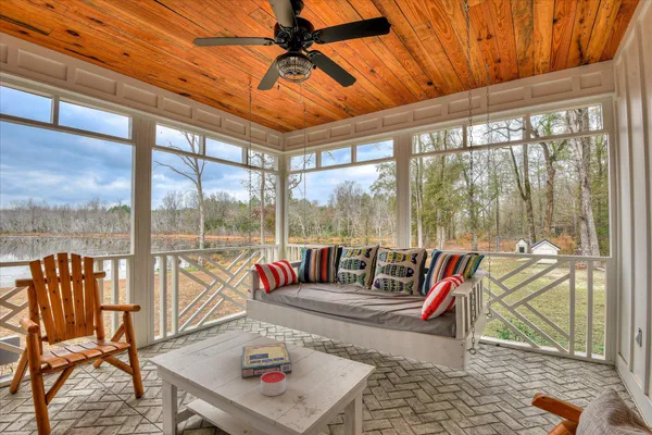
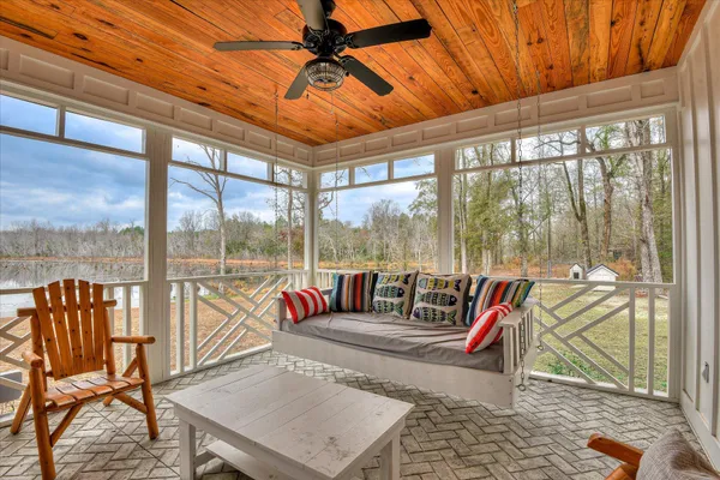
- candle [260,371,287,397]
- video game box [241,341,292,380]
